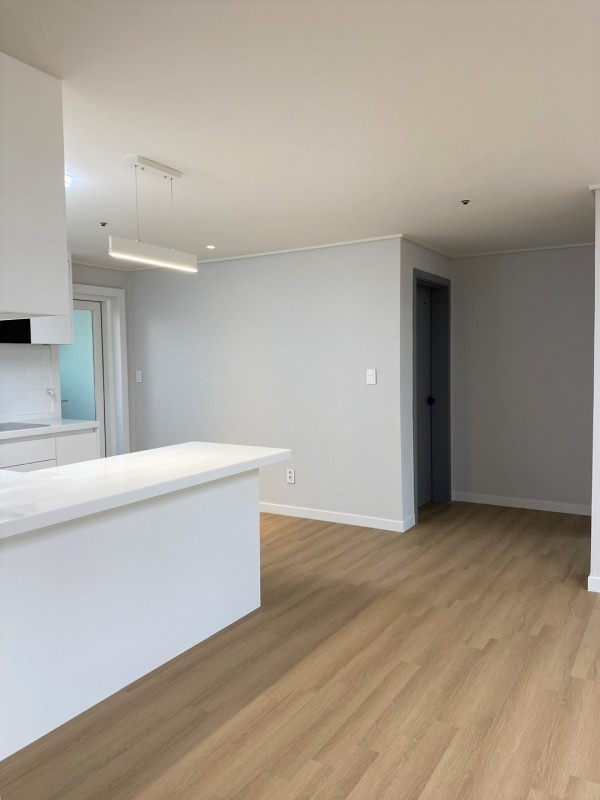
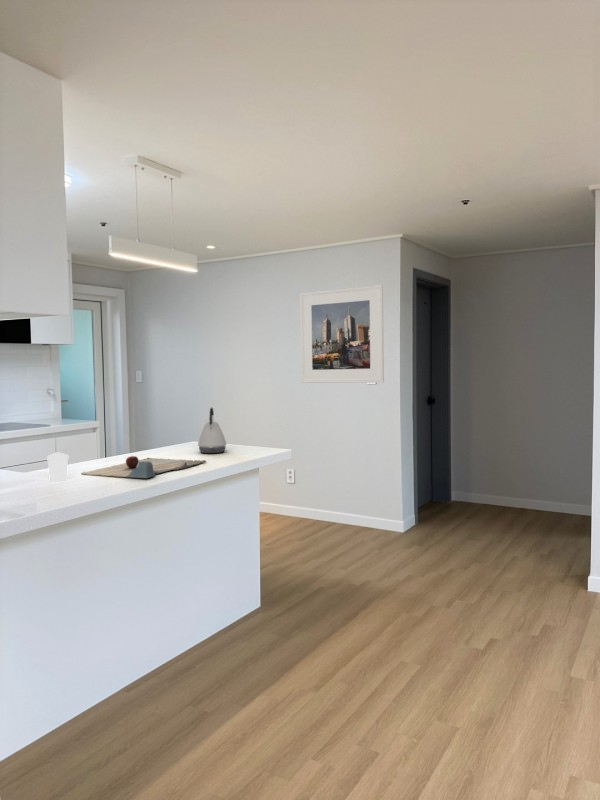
+ kettle [197,407,227,454]
+ cutting board [80,455,207,479]
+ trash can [46,452,69,483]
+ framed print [299,284,385,384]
